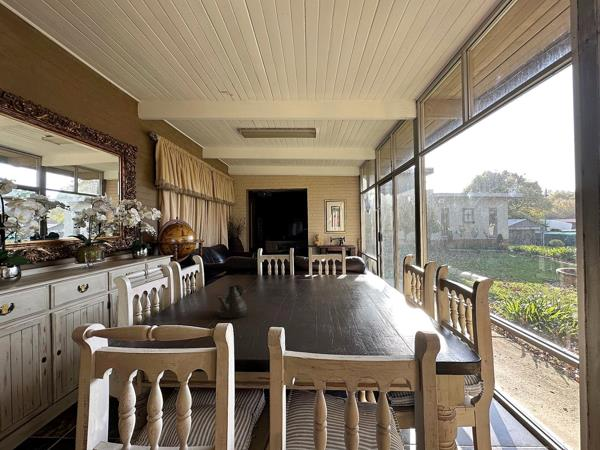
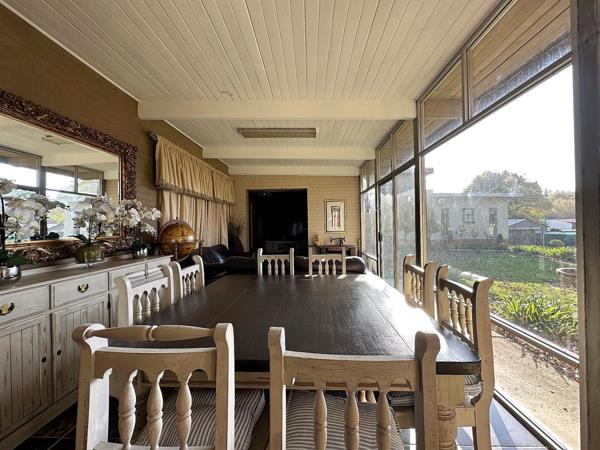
- teapot [215,284,248,320]
